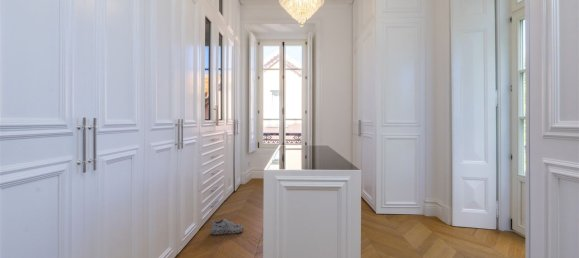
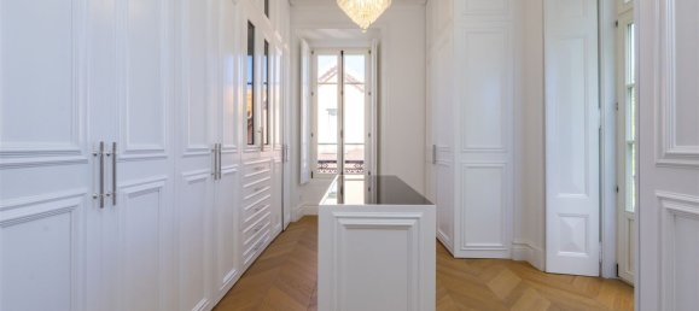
- shoe [210,217,244,236]
